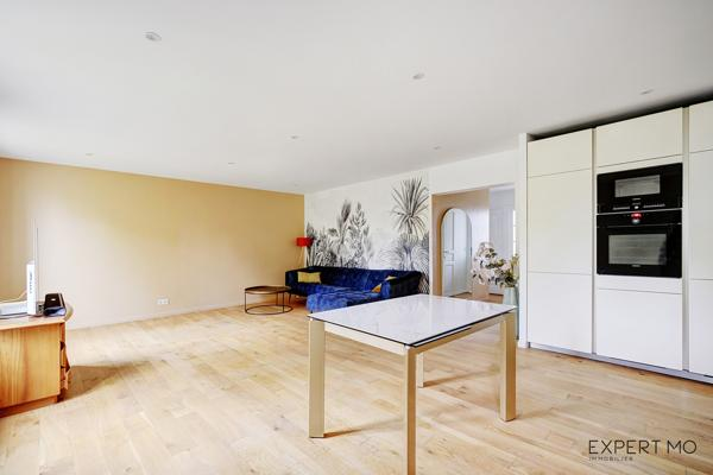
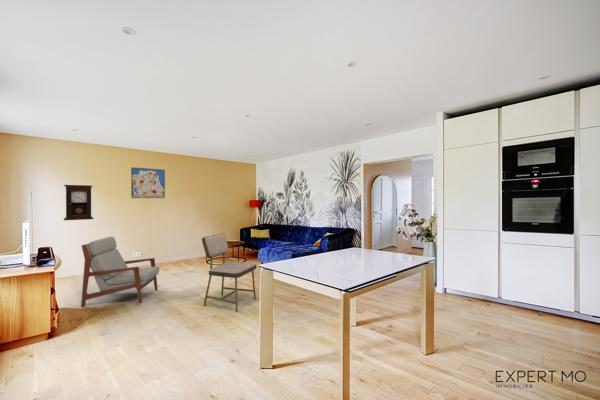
+ dining chair [201,232,257,313]
+ armchair [80,236,161,308]
+ pendulum clock [63,184,94,221]
+ wall art [130,166,166,199]
